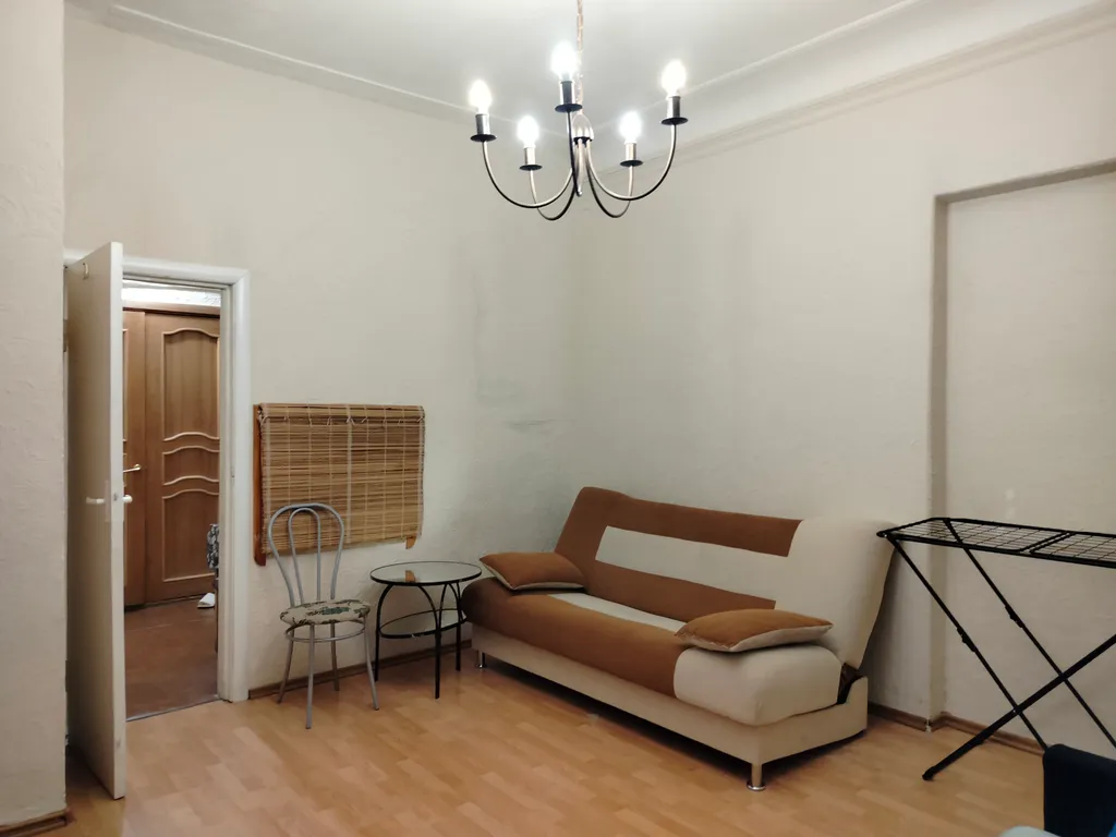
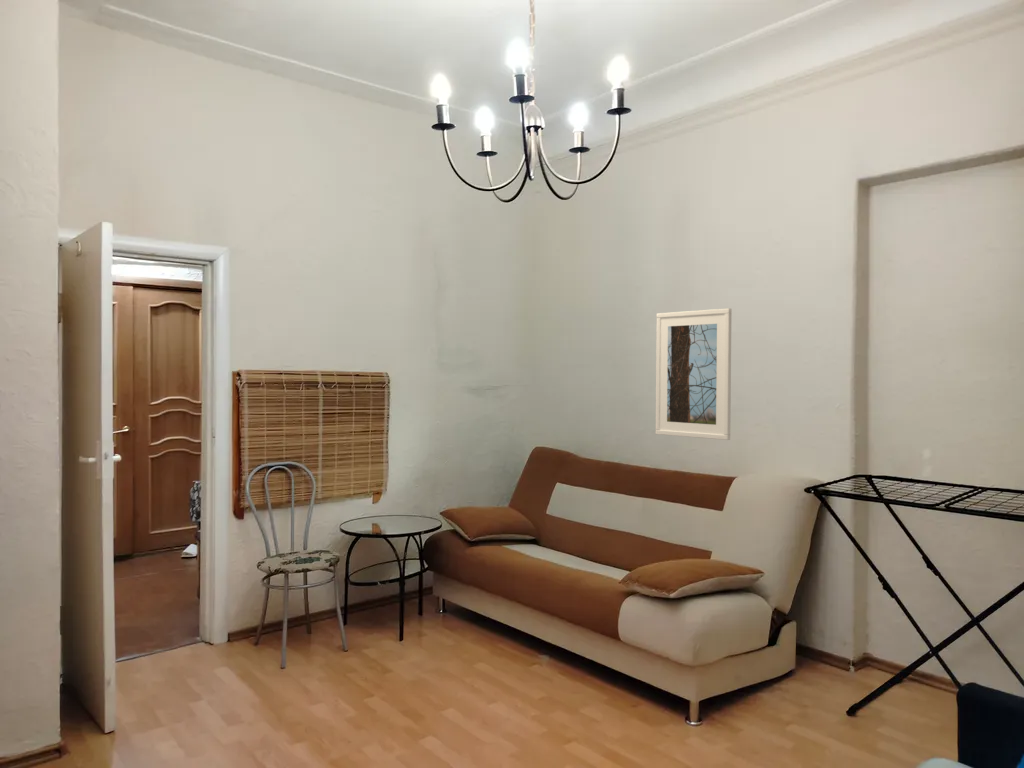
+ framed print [655,307,733,441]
